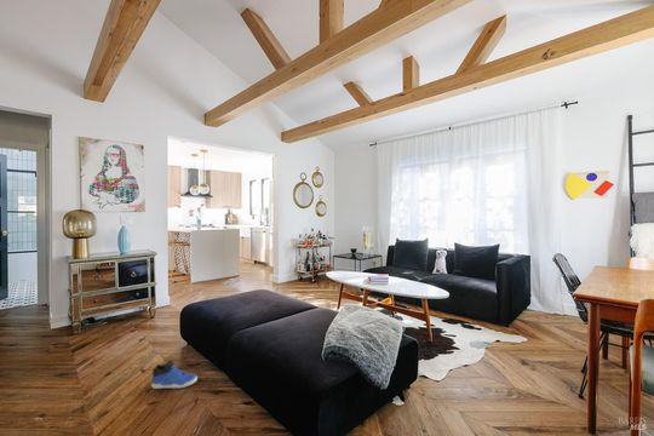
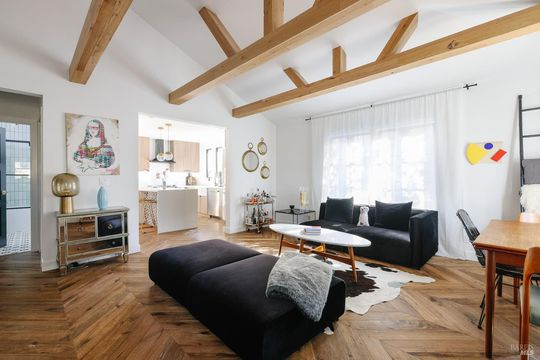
- sneaker [150,358,199,390]
